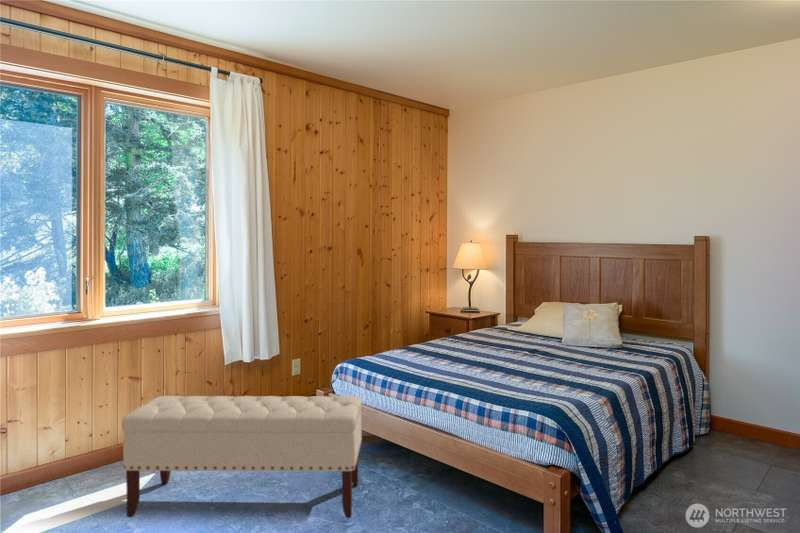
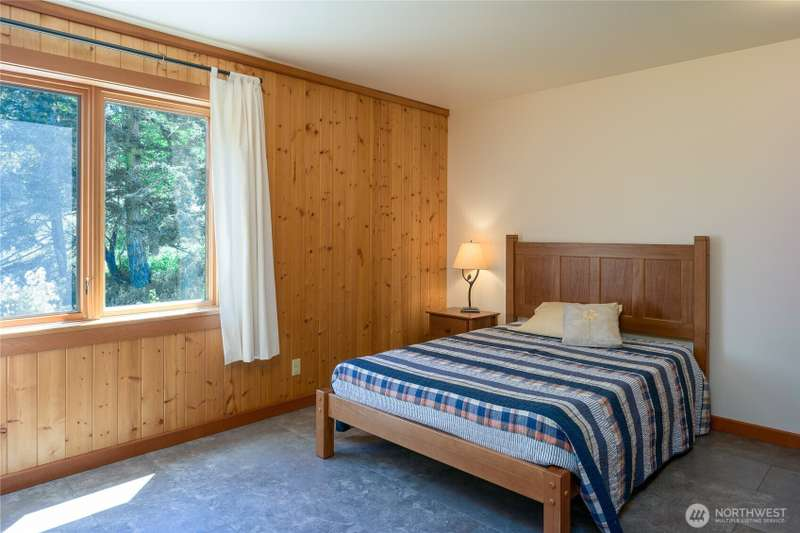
- bench [120,395,363,519]
